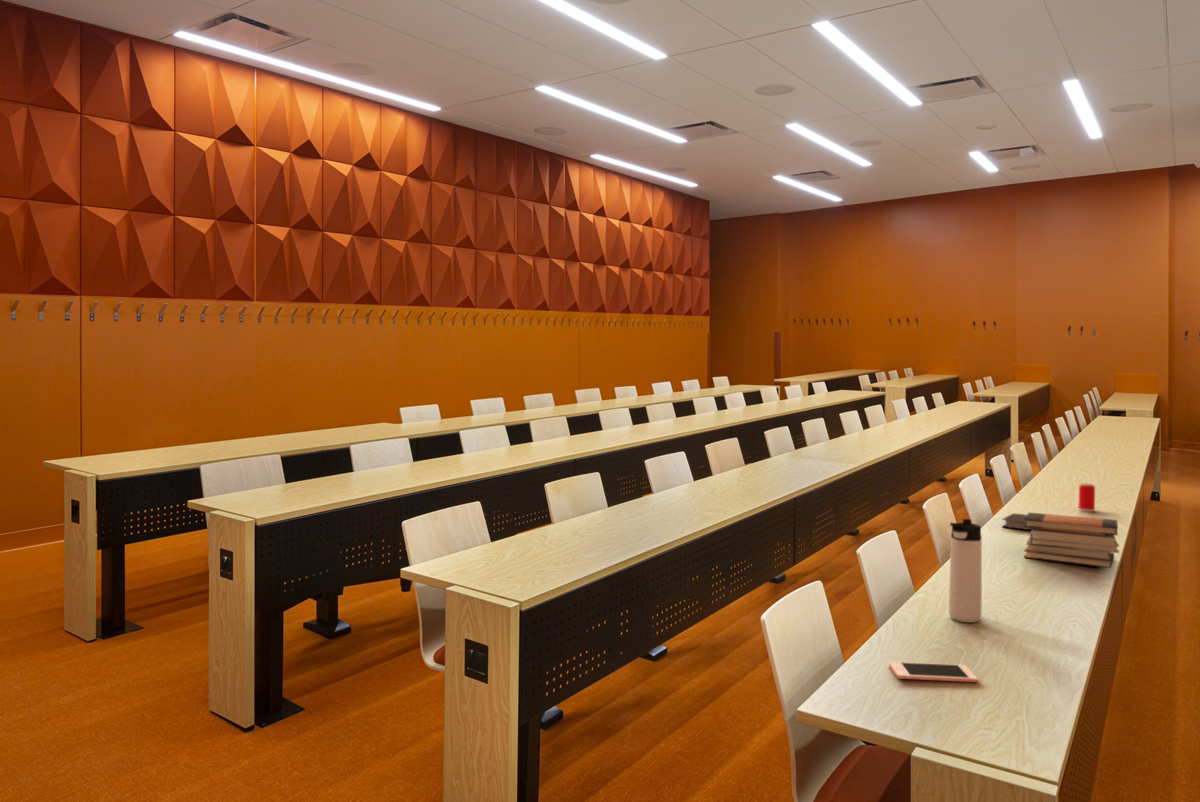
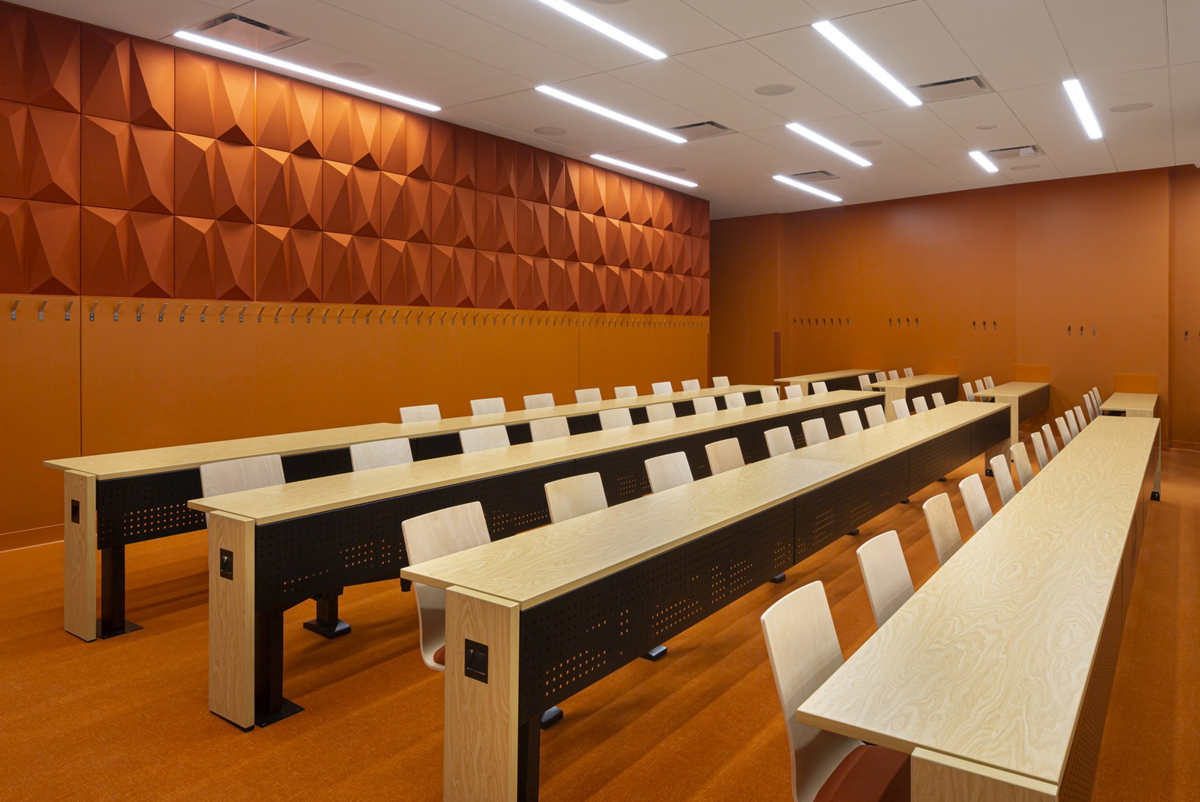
- book stack [1023,512,1120,569]
- thermos bottle [948,518,983,623]
- beverage can [1078,482,1096,513]
- cell phone [888,661,979,683]
- notebook [1001,512,1033,531]
